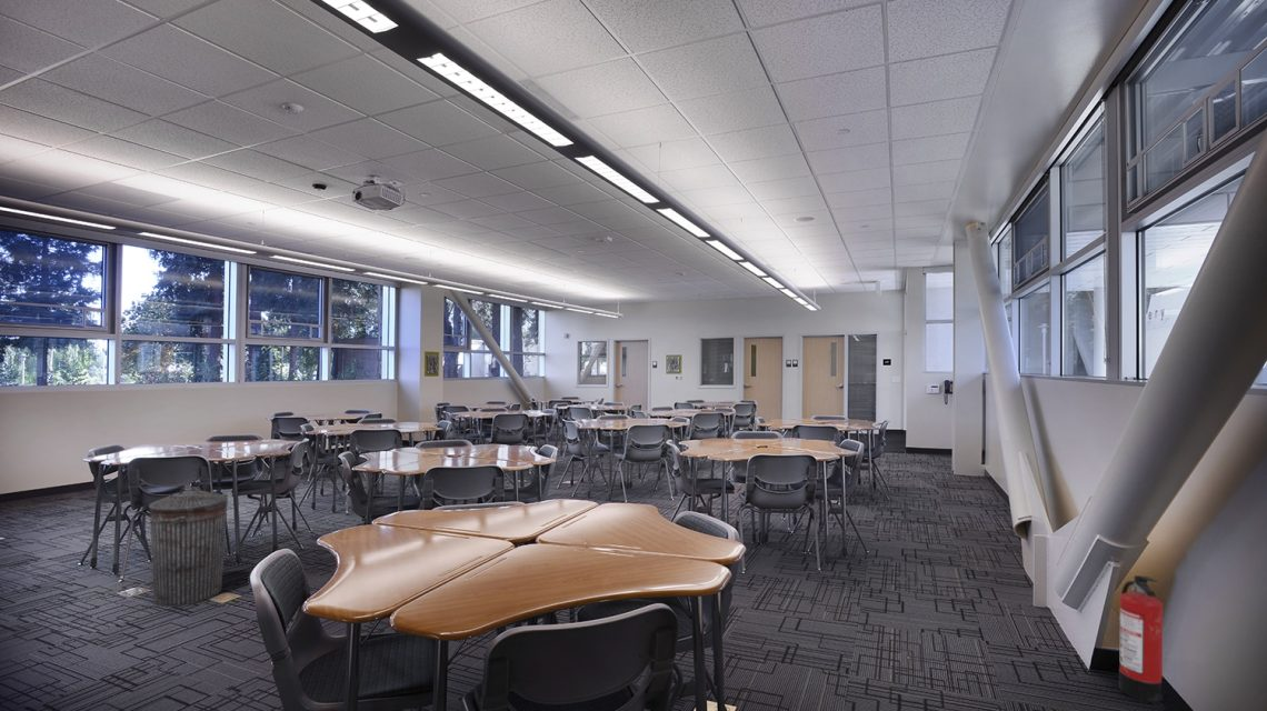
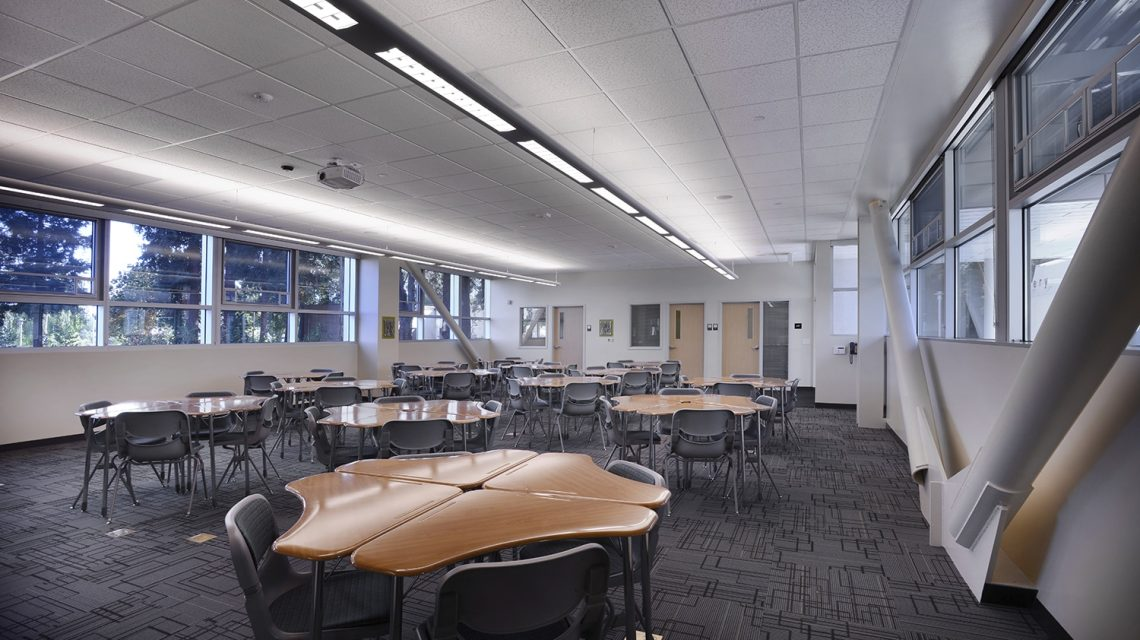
- fire extinguisher [1118,574,1165,703]
- trash can [148,485,229,608]
